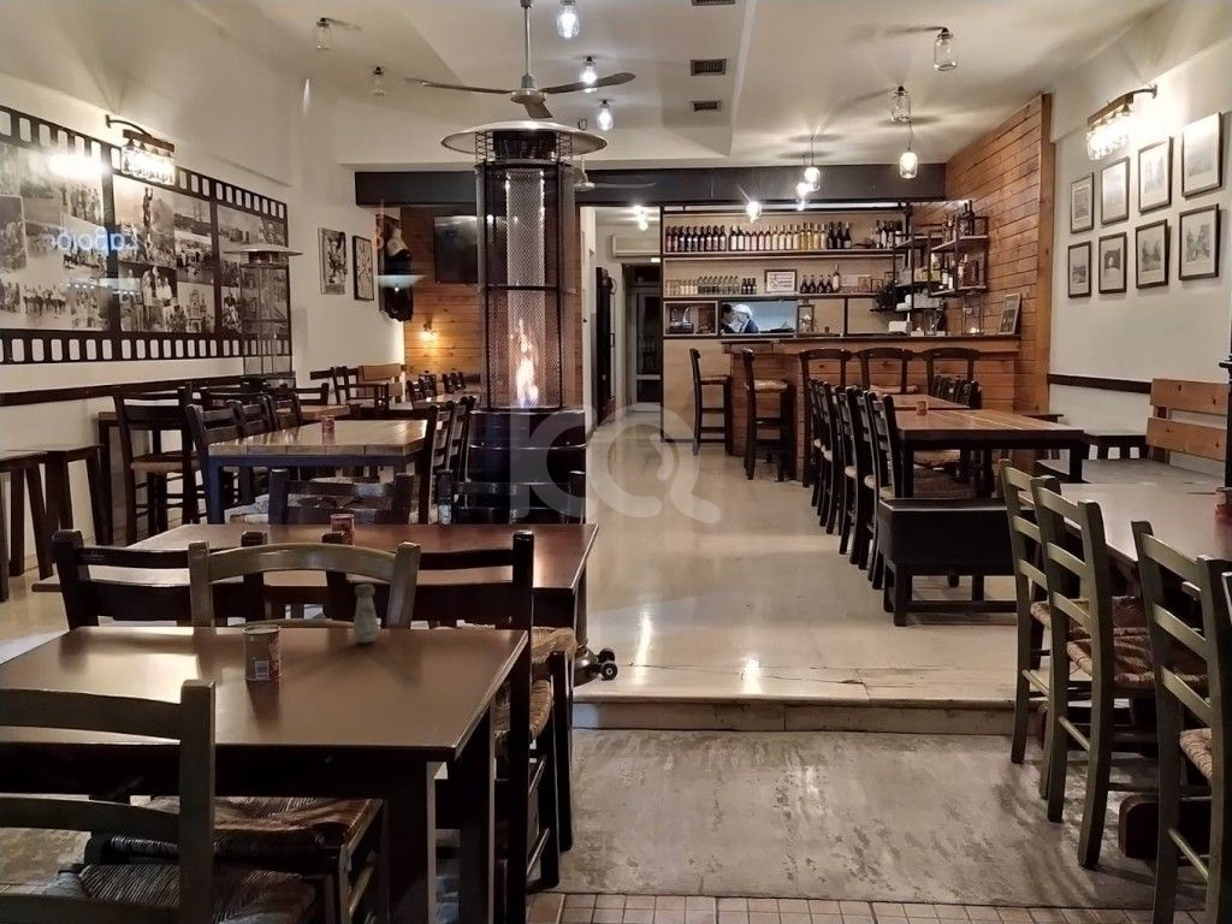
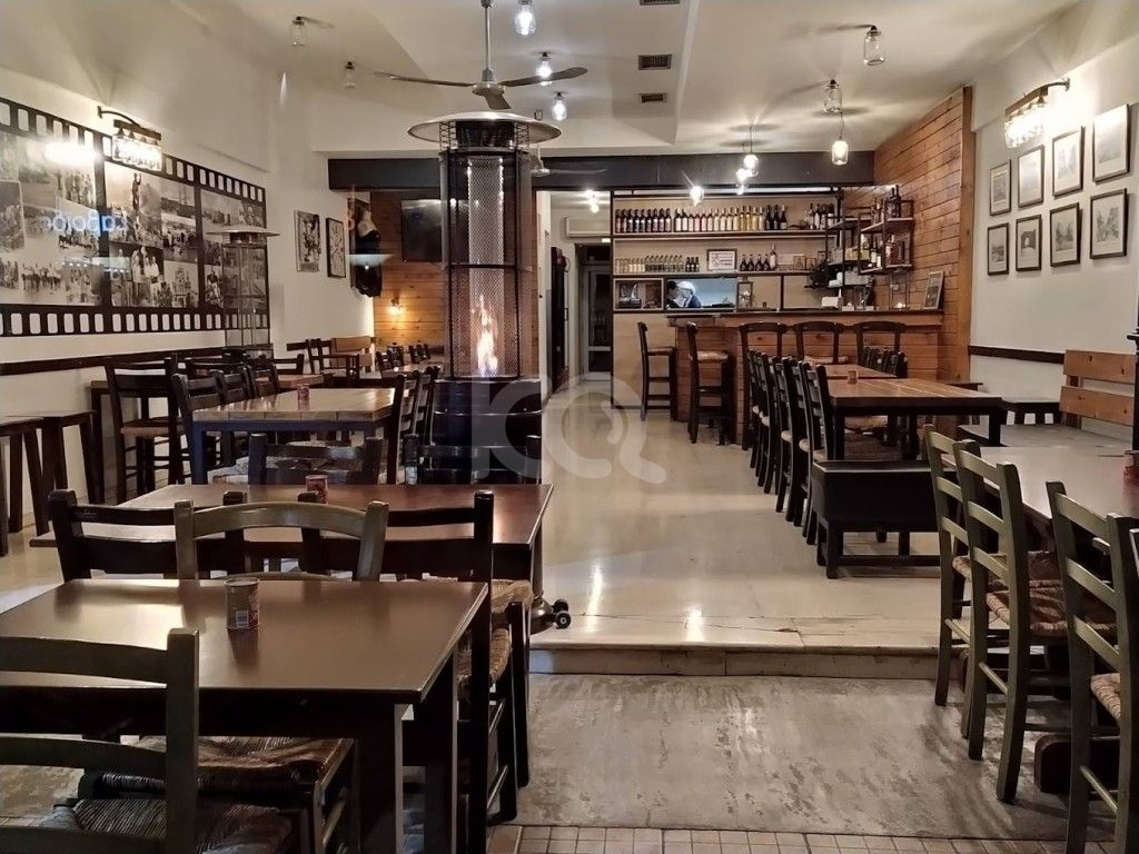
- salt shaker [351,584,380,644]
